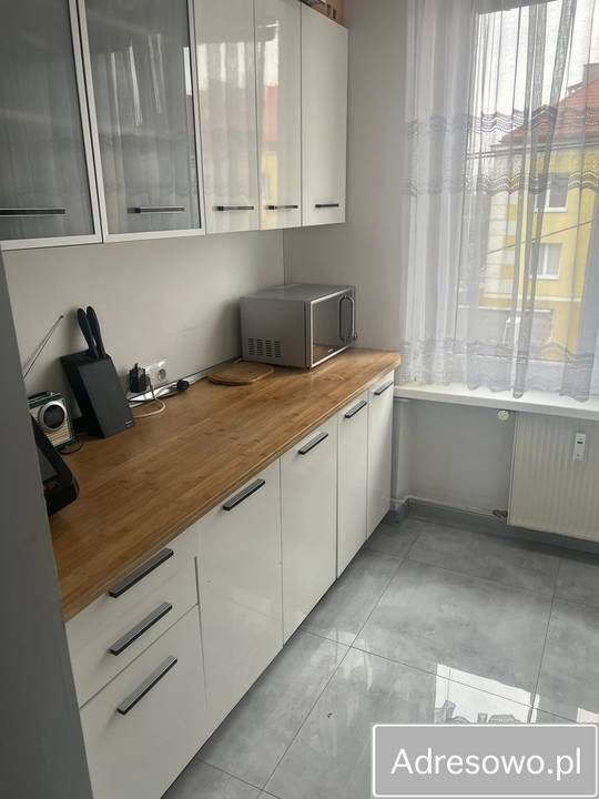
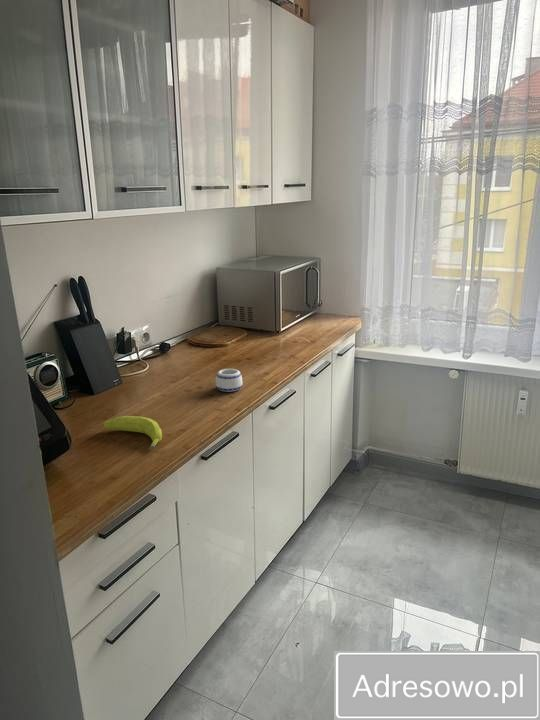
+ fruit [103,415,163,451]
+ mug [215,368,243,393]
